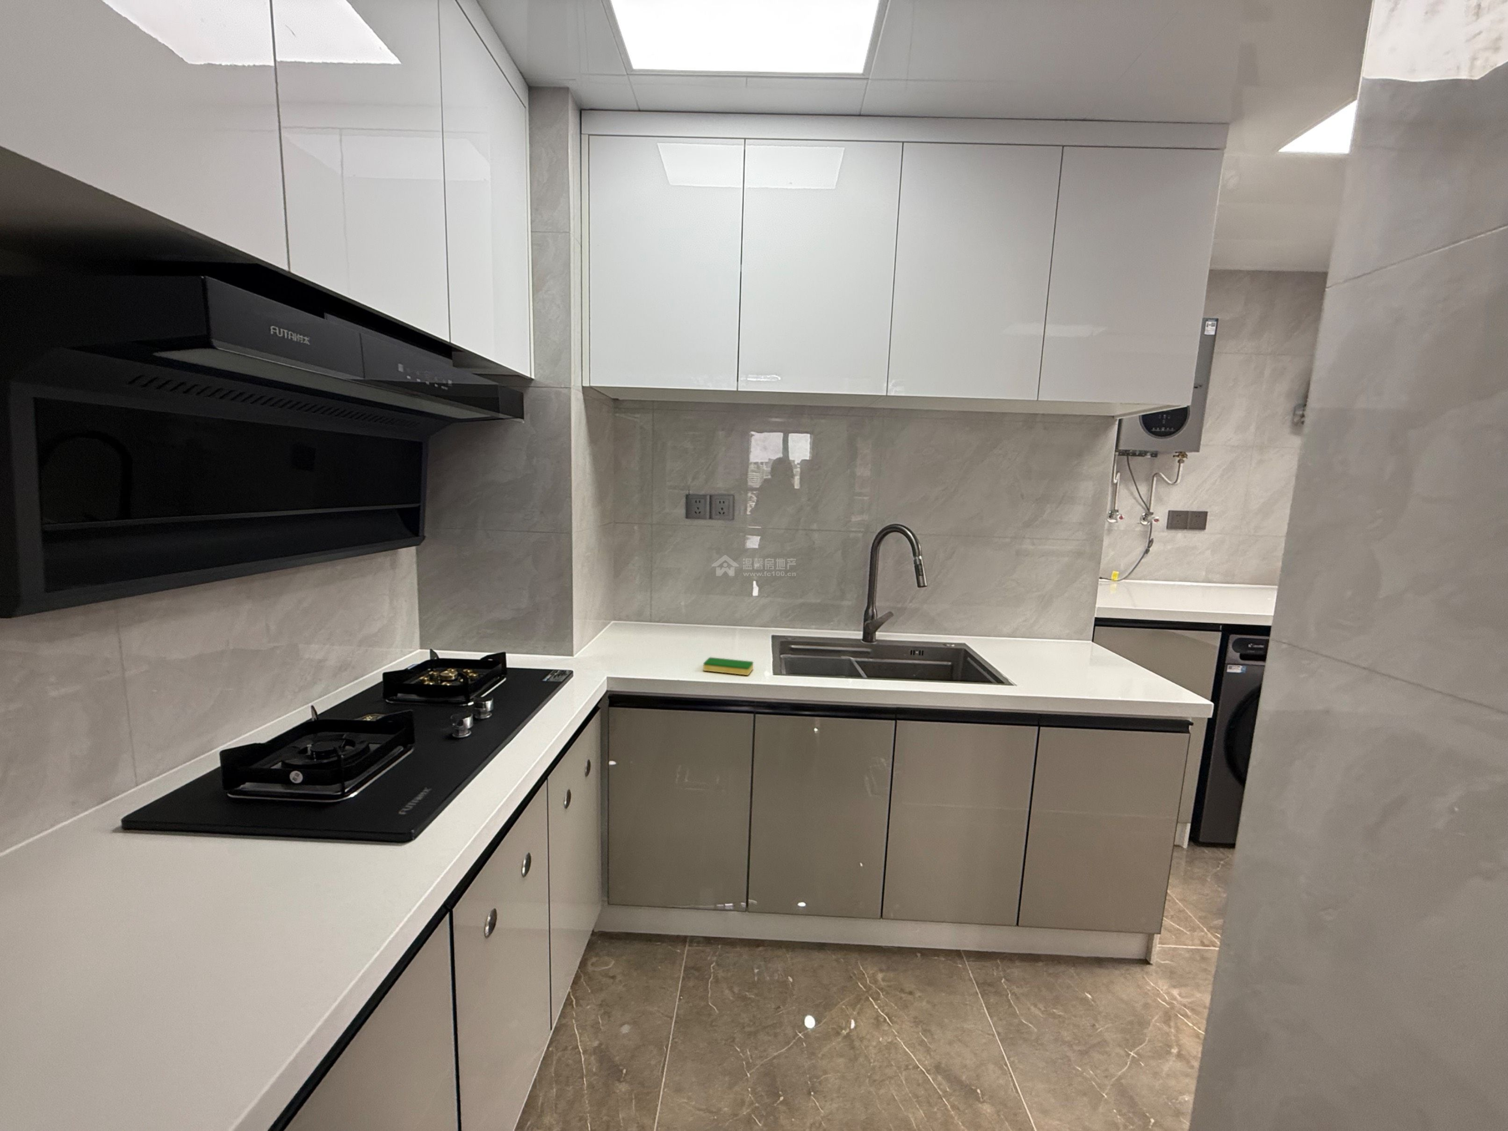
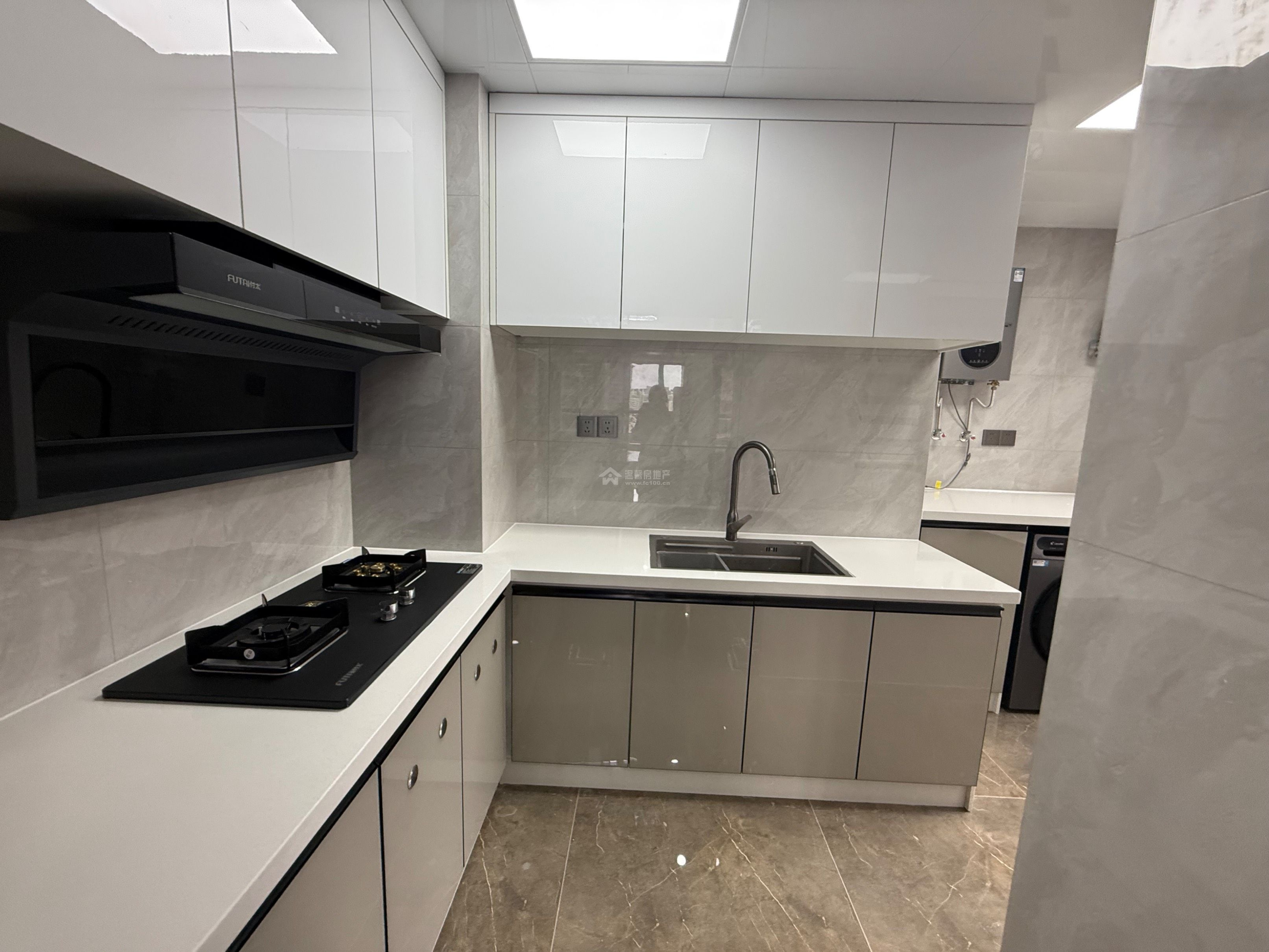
- dish sponge [702,657,753,676]
